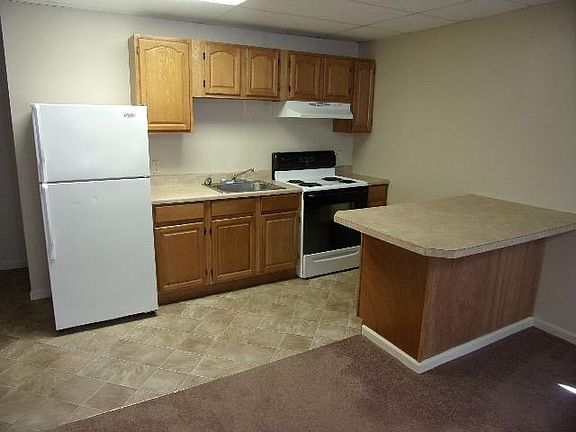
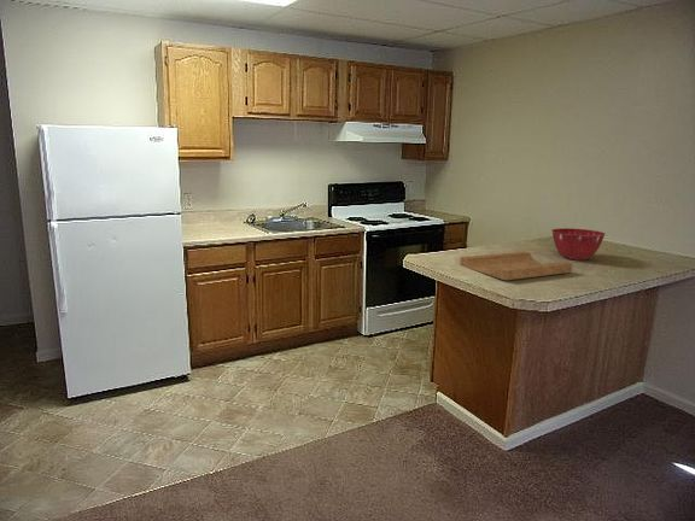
+ cutting board [459,250,573,281]
+ mixing bowl [550,227,607,260]
